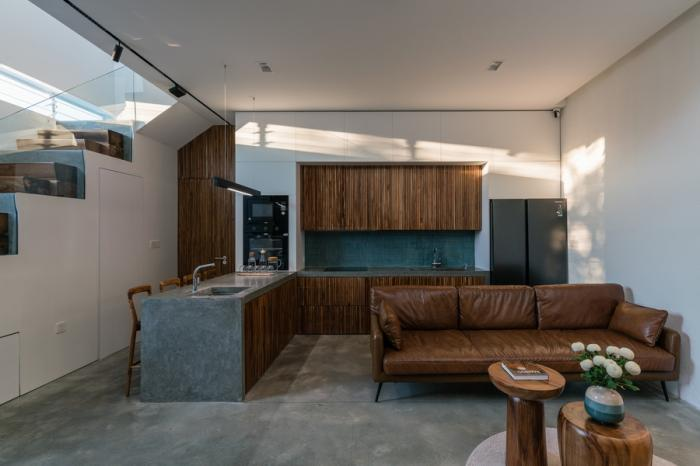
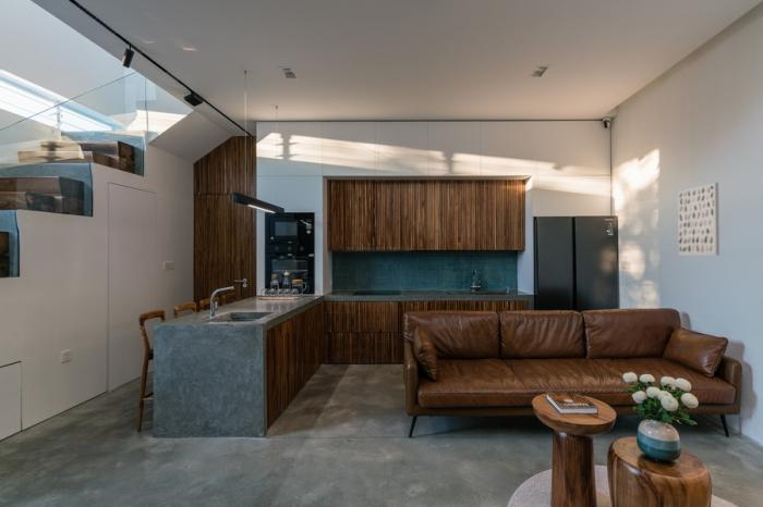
+ wall art [677,182,720,257]
